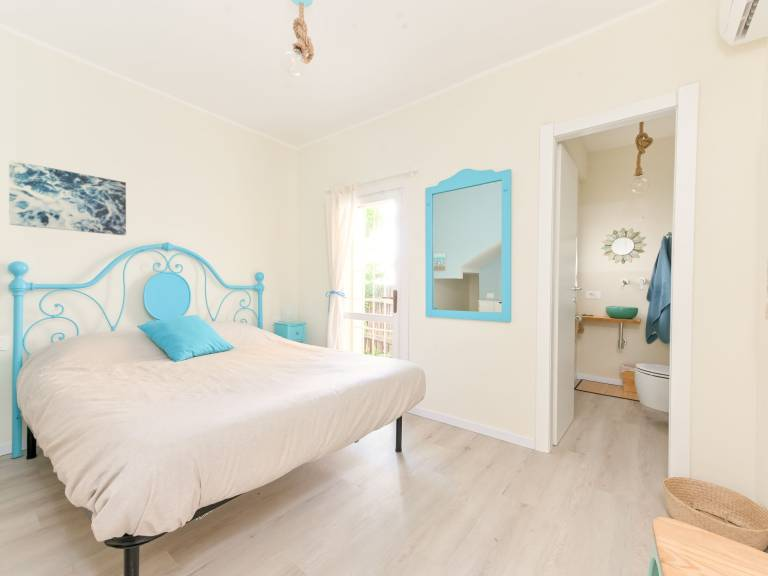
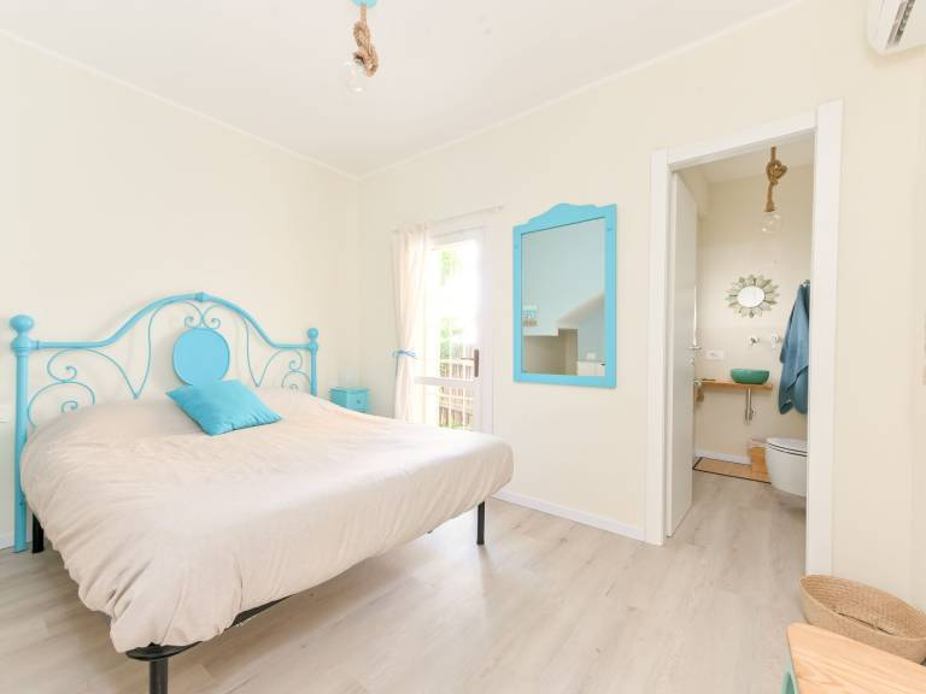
- wall art [8,159,127,236]
